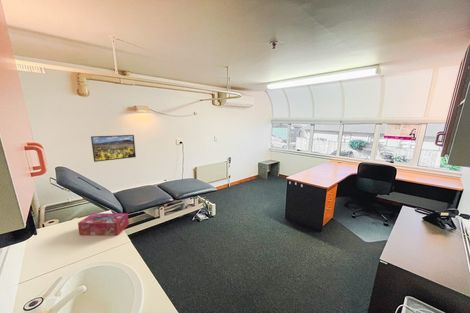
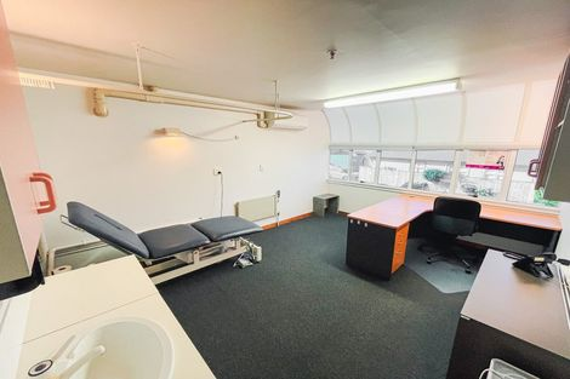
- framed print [90,134,137,163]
- tissue box [77,212,130,236]
